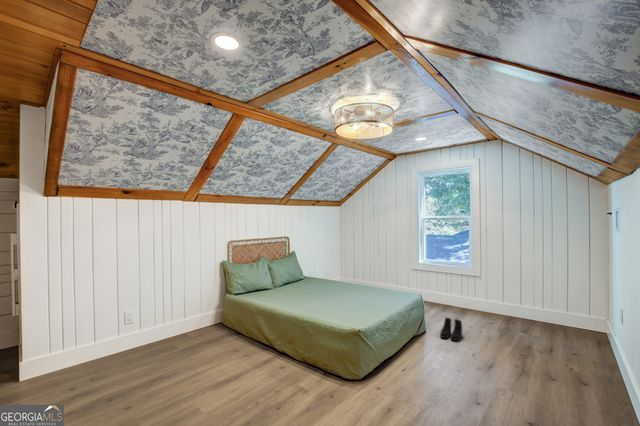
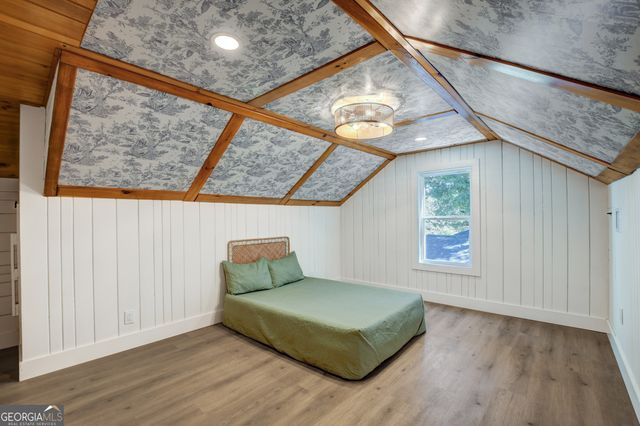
- boots [439,316,463,342]
